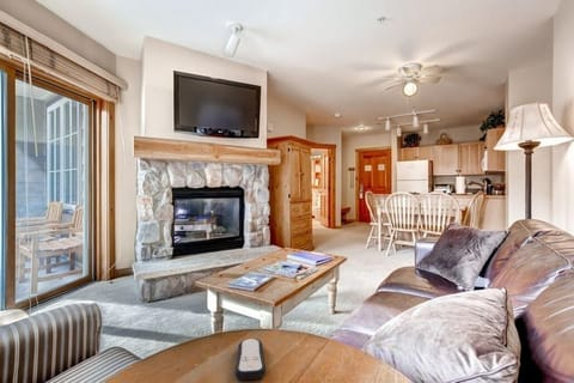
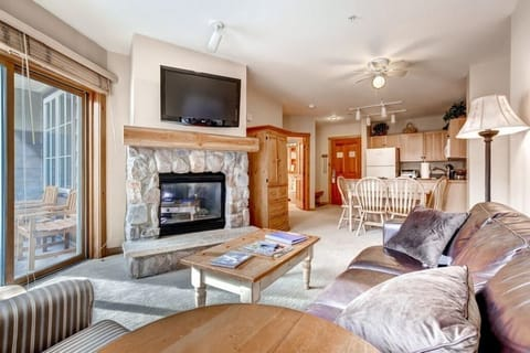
- remote control [233,338,267,381]
